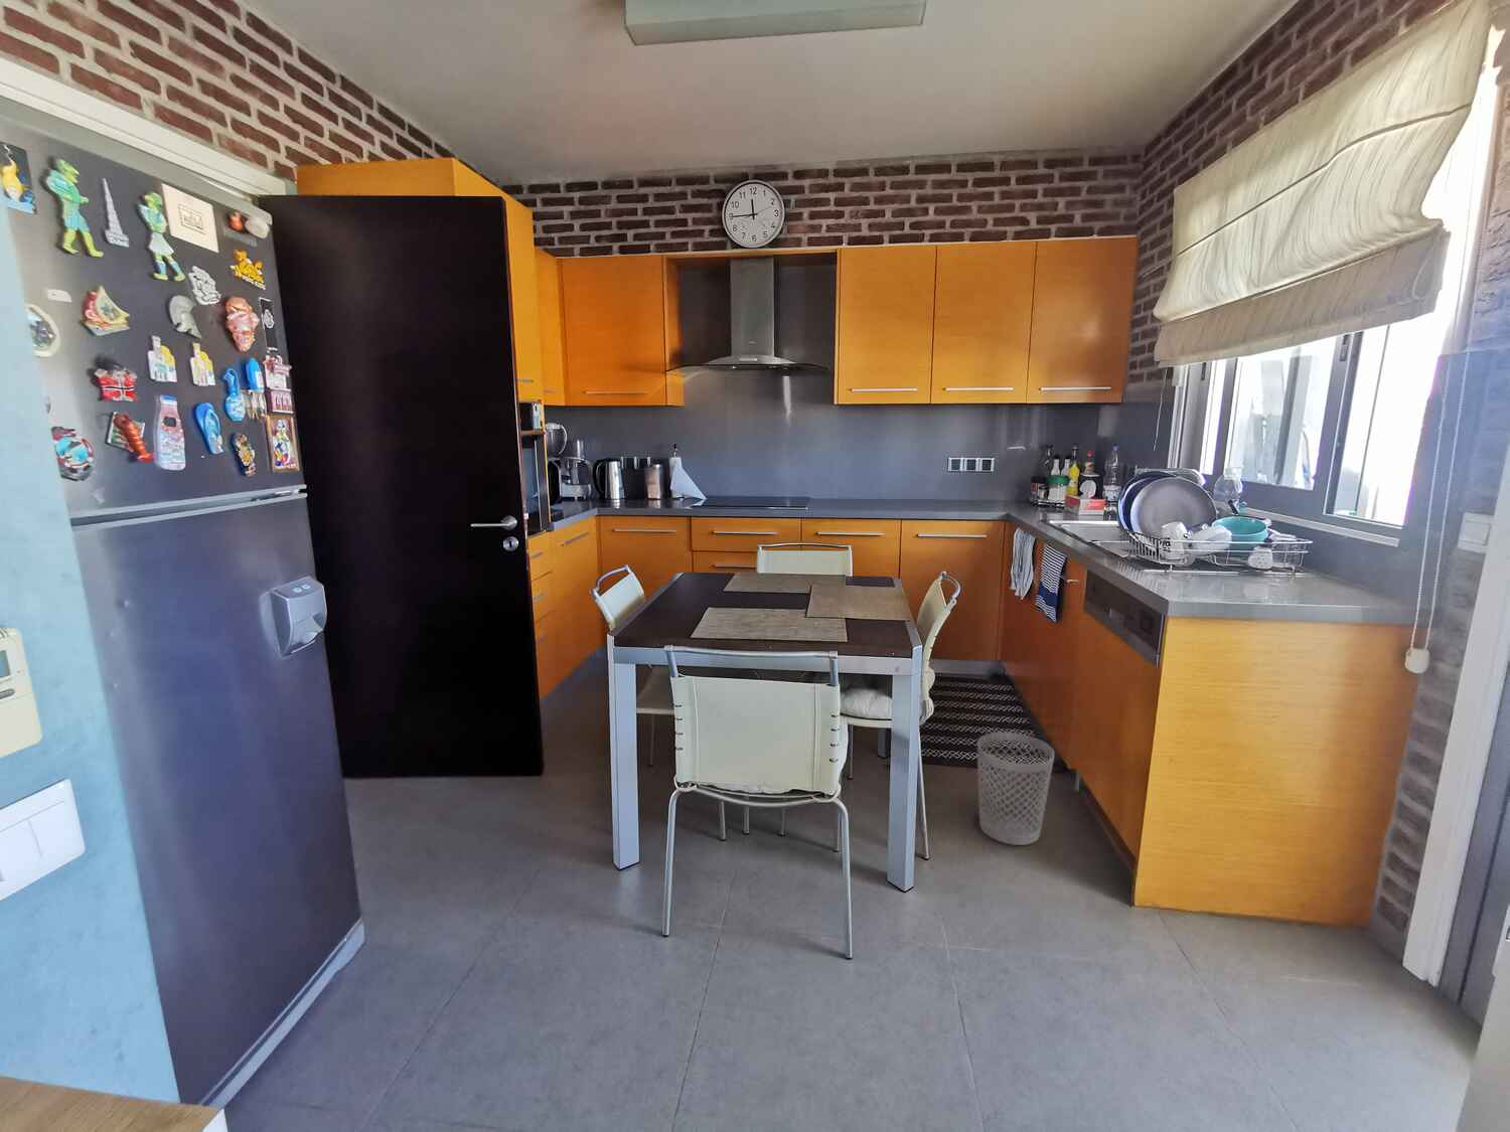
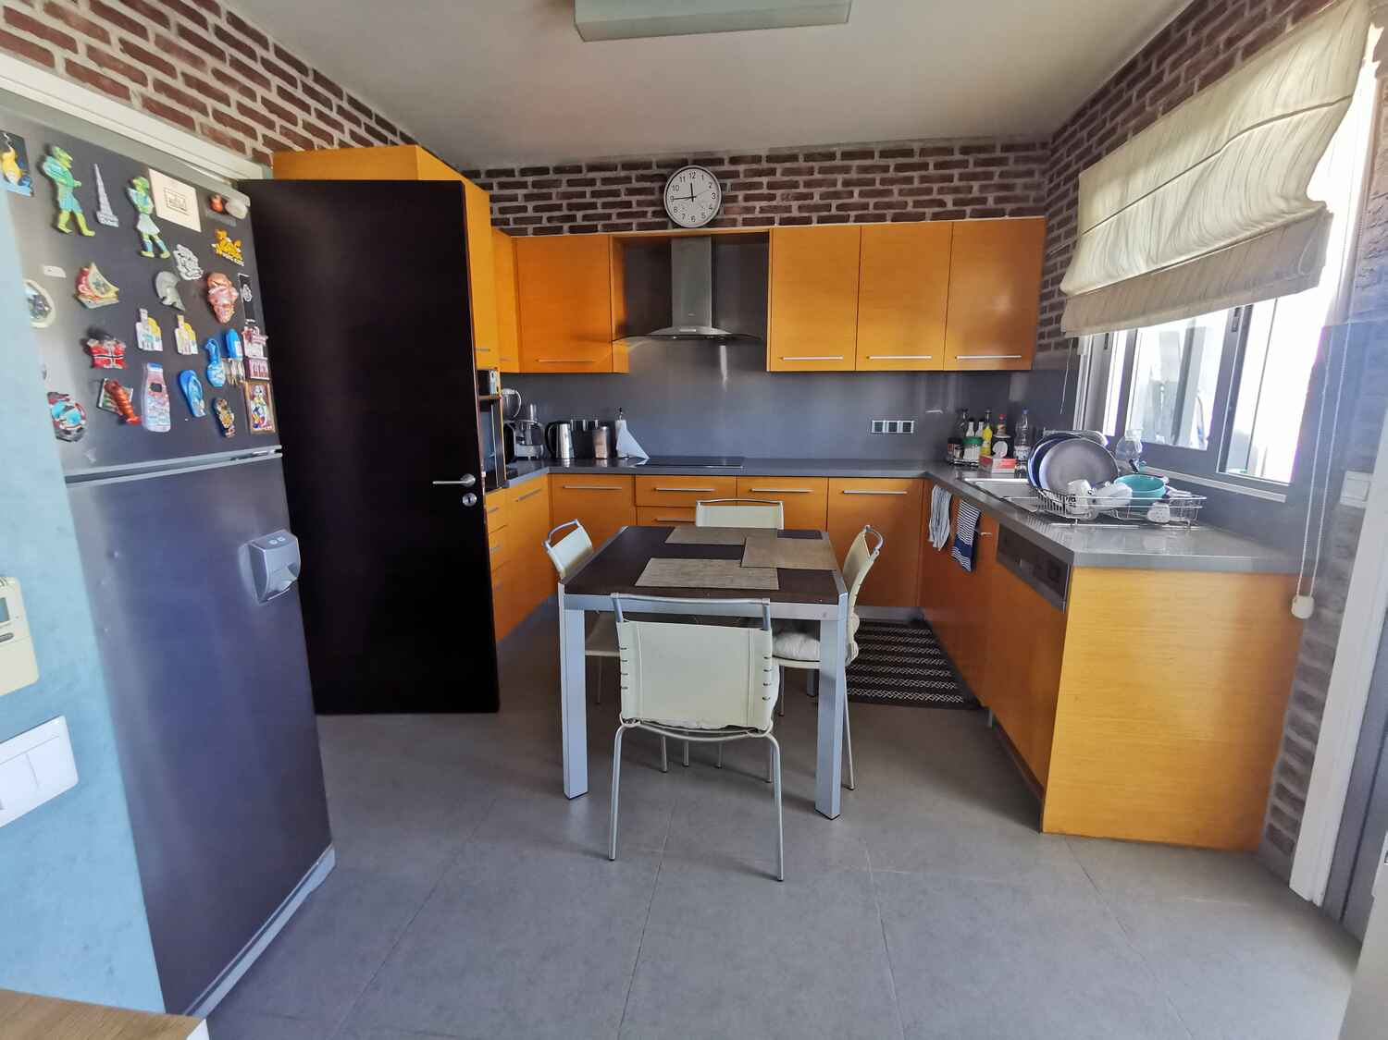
- wastebasket [976,731,1055,847]
